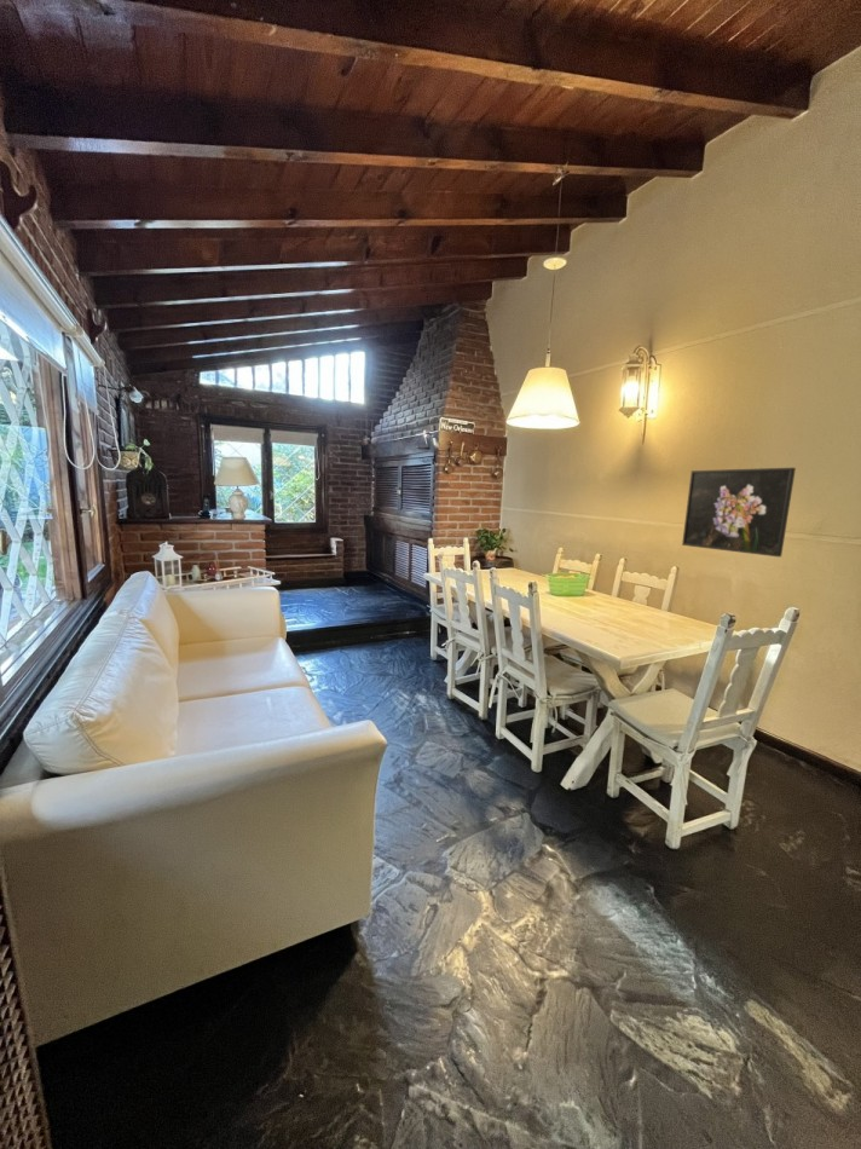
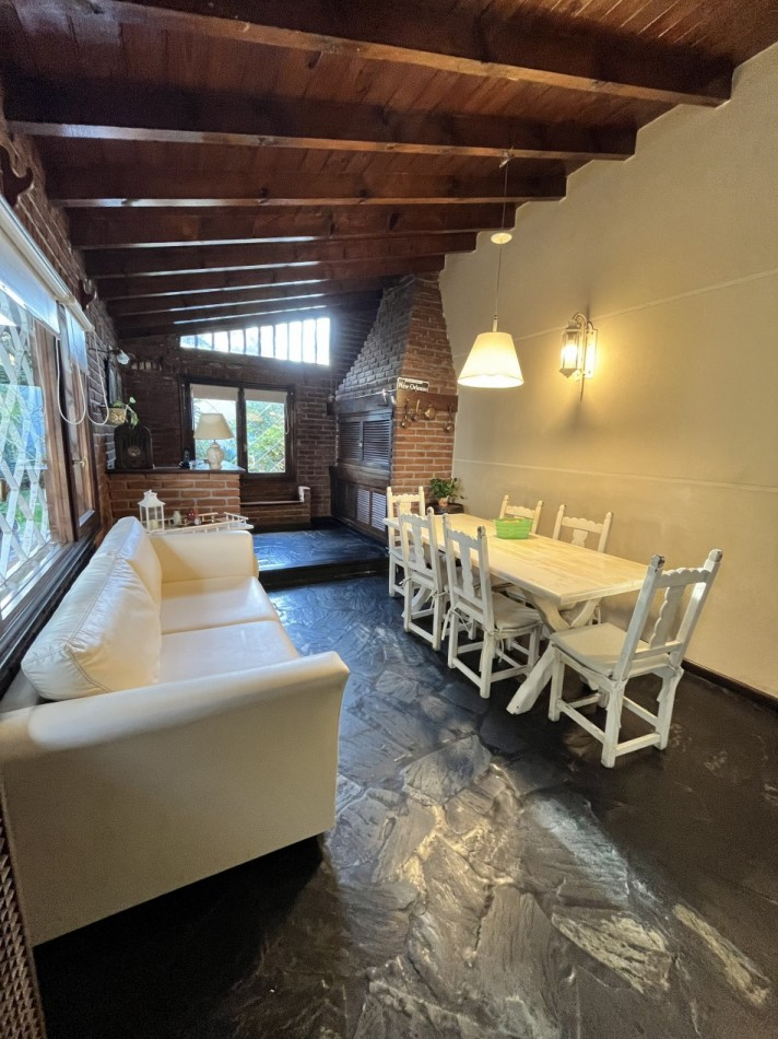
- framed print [681,467,797,558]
